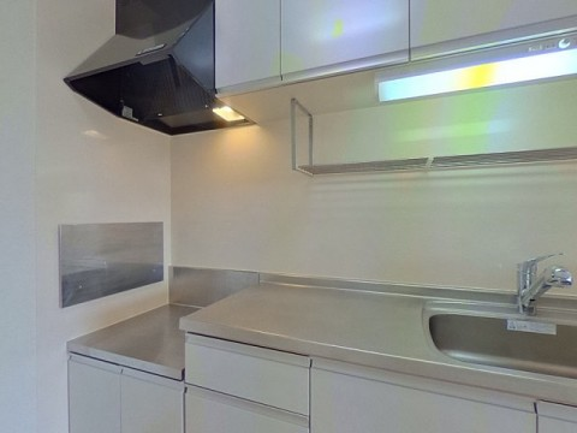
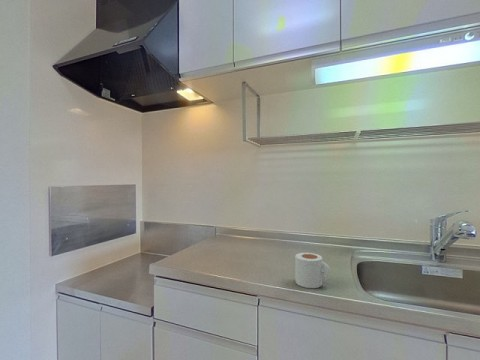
+ mug [294,252,331,289]
